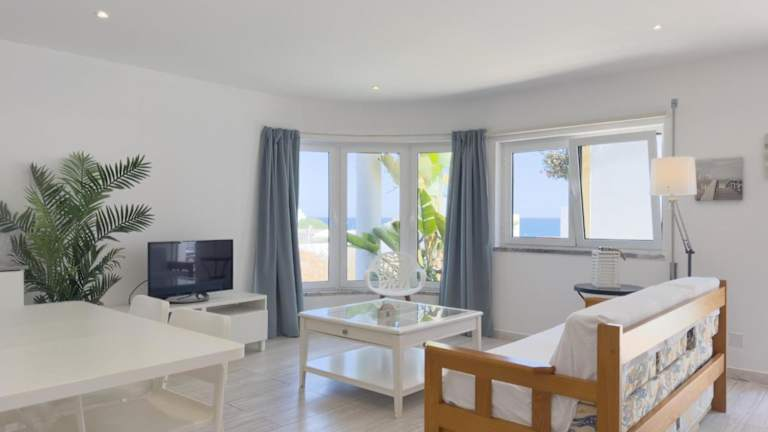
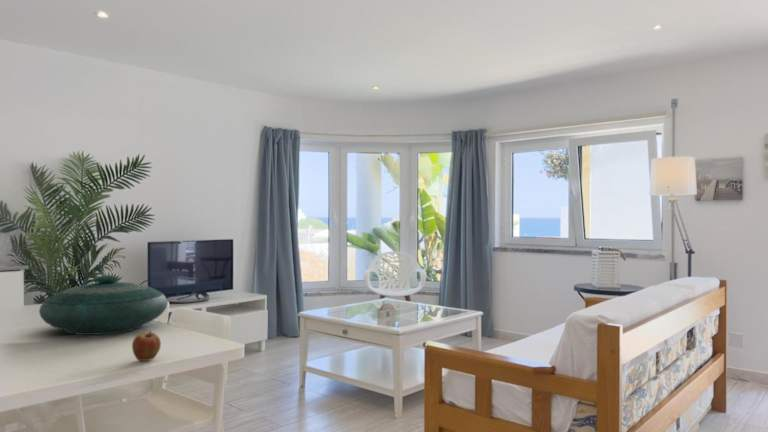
+ fruit [131,330,162,362]
+ decorative bowl [38,274,169,336]
